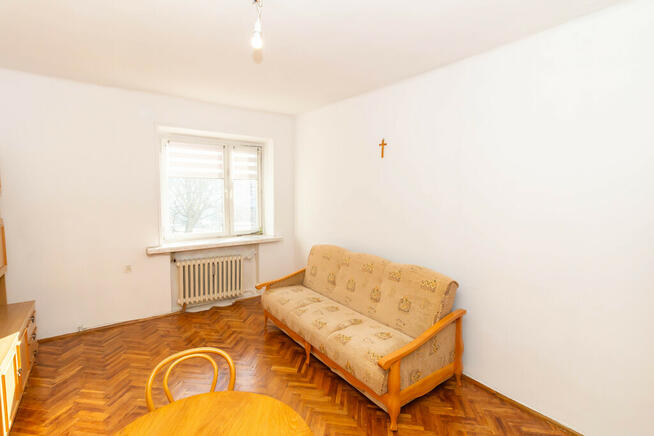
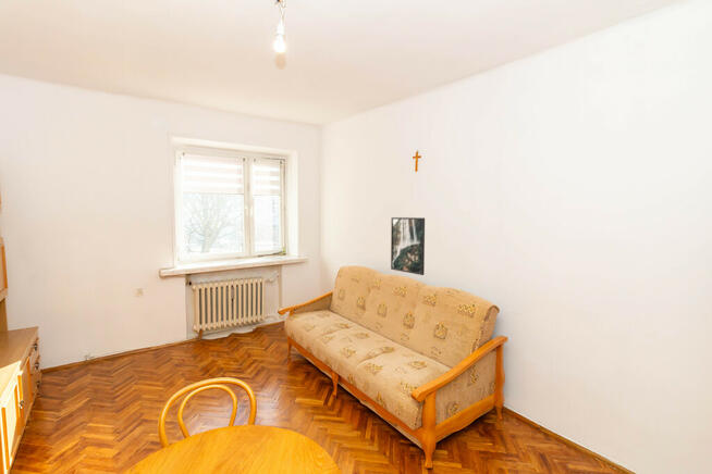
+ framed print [390,216,426,276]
